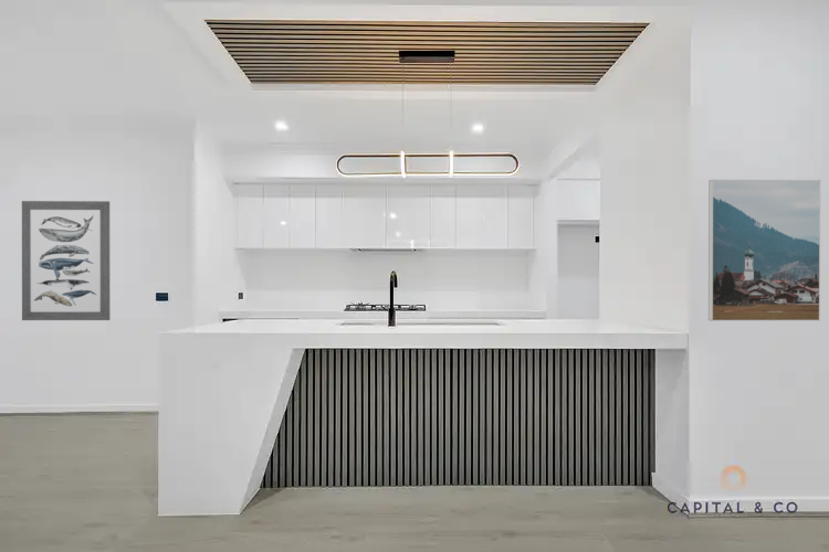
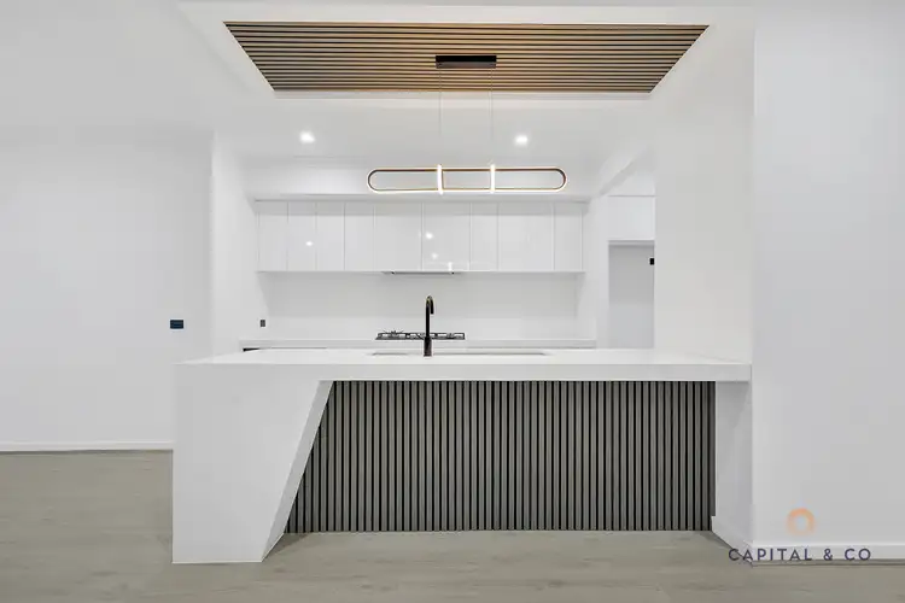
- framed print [707,179,821,322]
- wall art [21,200,111,321]
